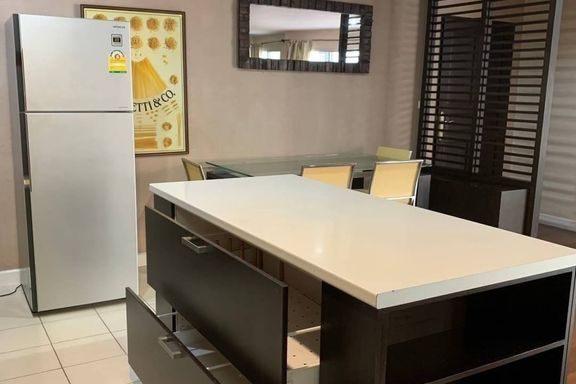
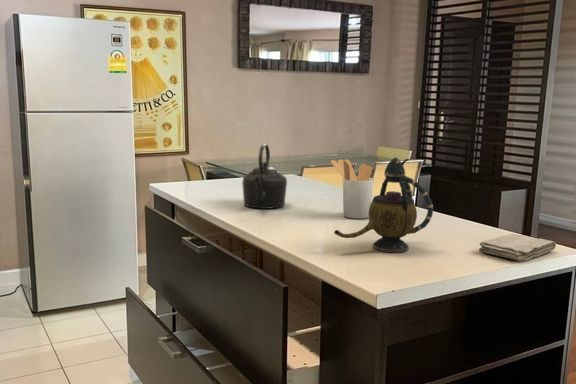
+ teapot [333,156,434,253]
+ kettle [241,143,288,210]
+ washcloth [478,233,557,262]
+ utensil holder [330,158,374,220]
